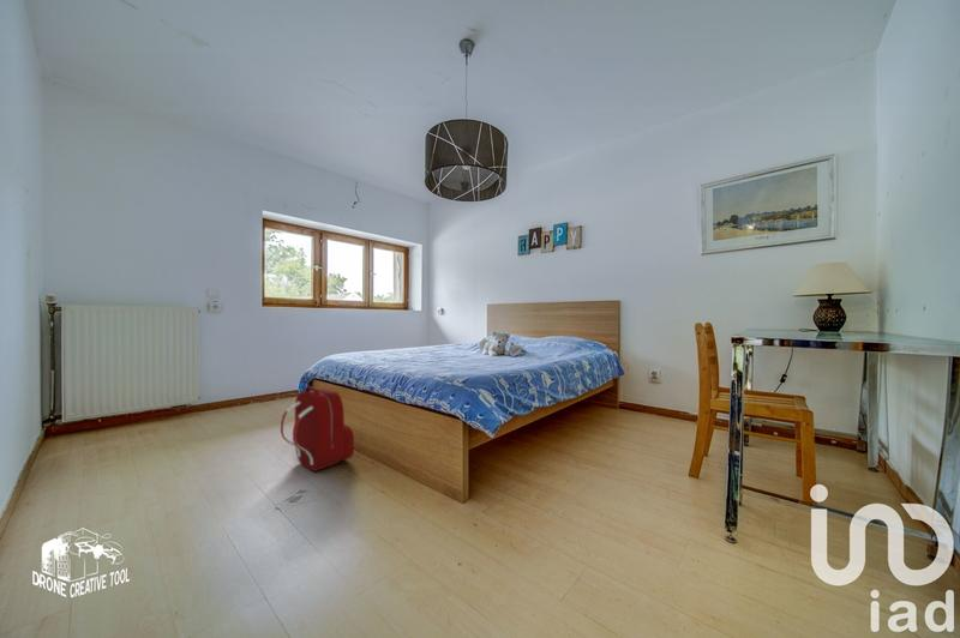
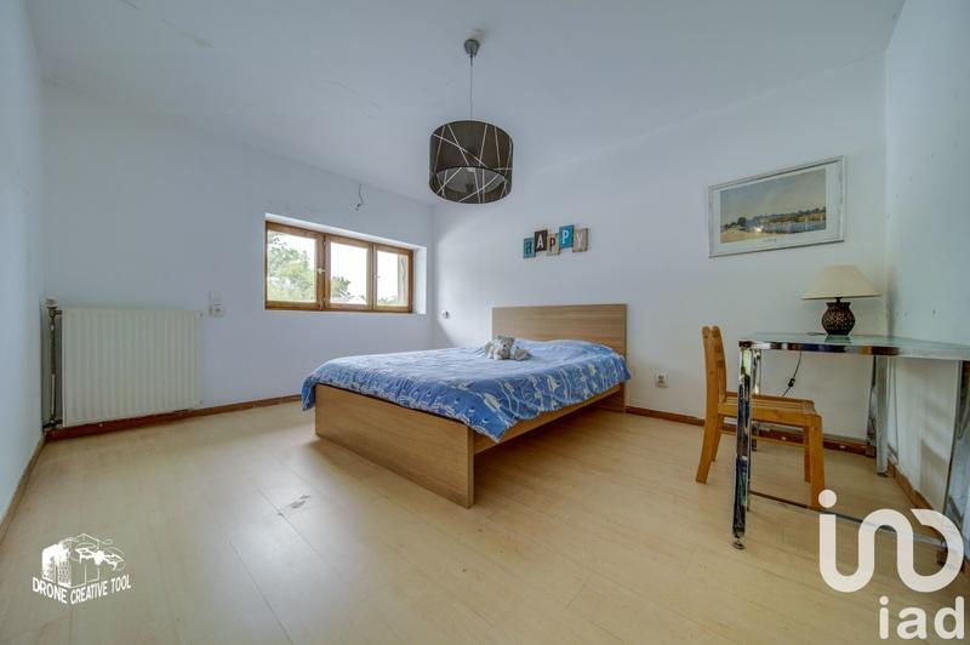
- backpack [280,385,355,473]
